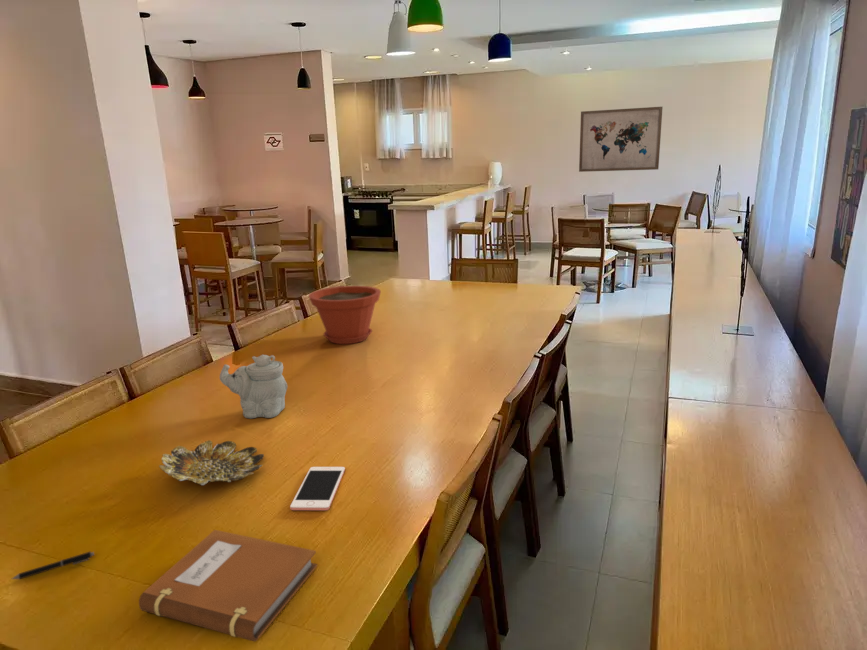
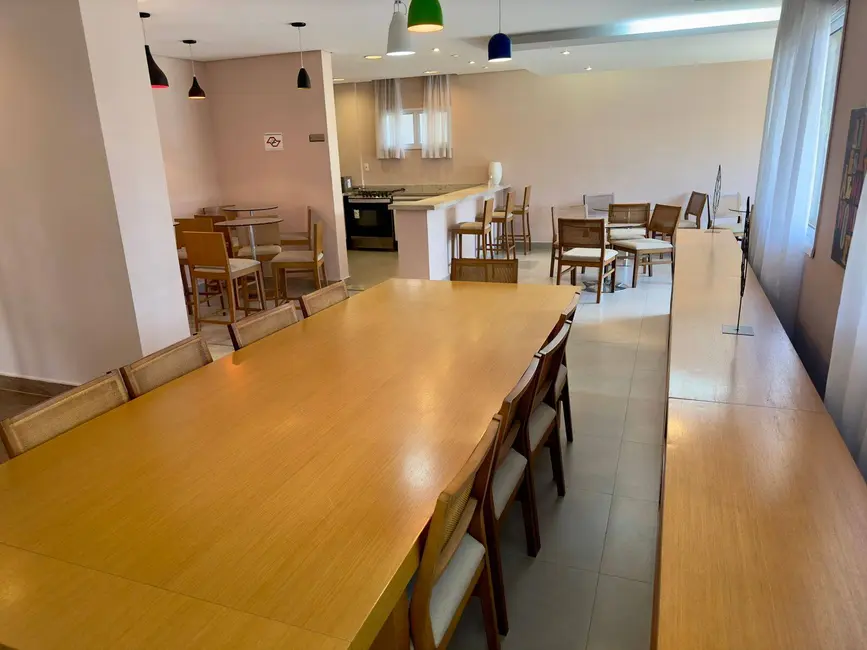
- wall art [578,106,664,173]
- teapot [219,354,288,419]
- cell phone [289,466,346,511]
- notebook [138,529,318,642]
- pen [11,551,95,580]
- bowl [158,439,265,486]
- plant pot [308,285,382,345]
